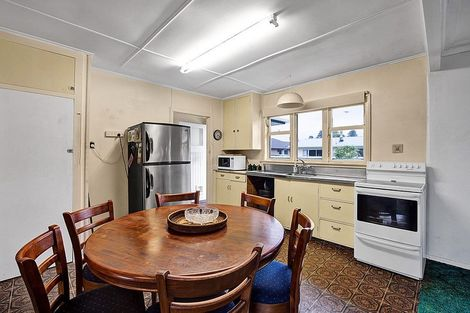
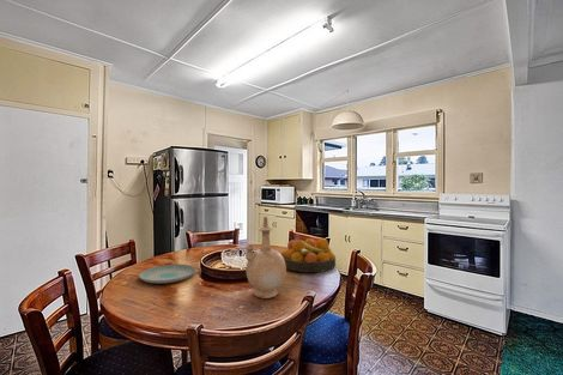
+ vase [244,216,287,300]
+ plate [138,264,196,285]
+ fruit bowl [280,237,337,273]
